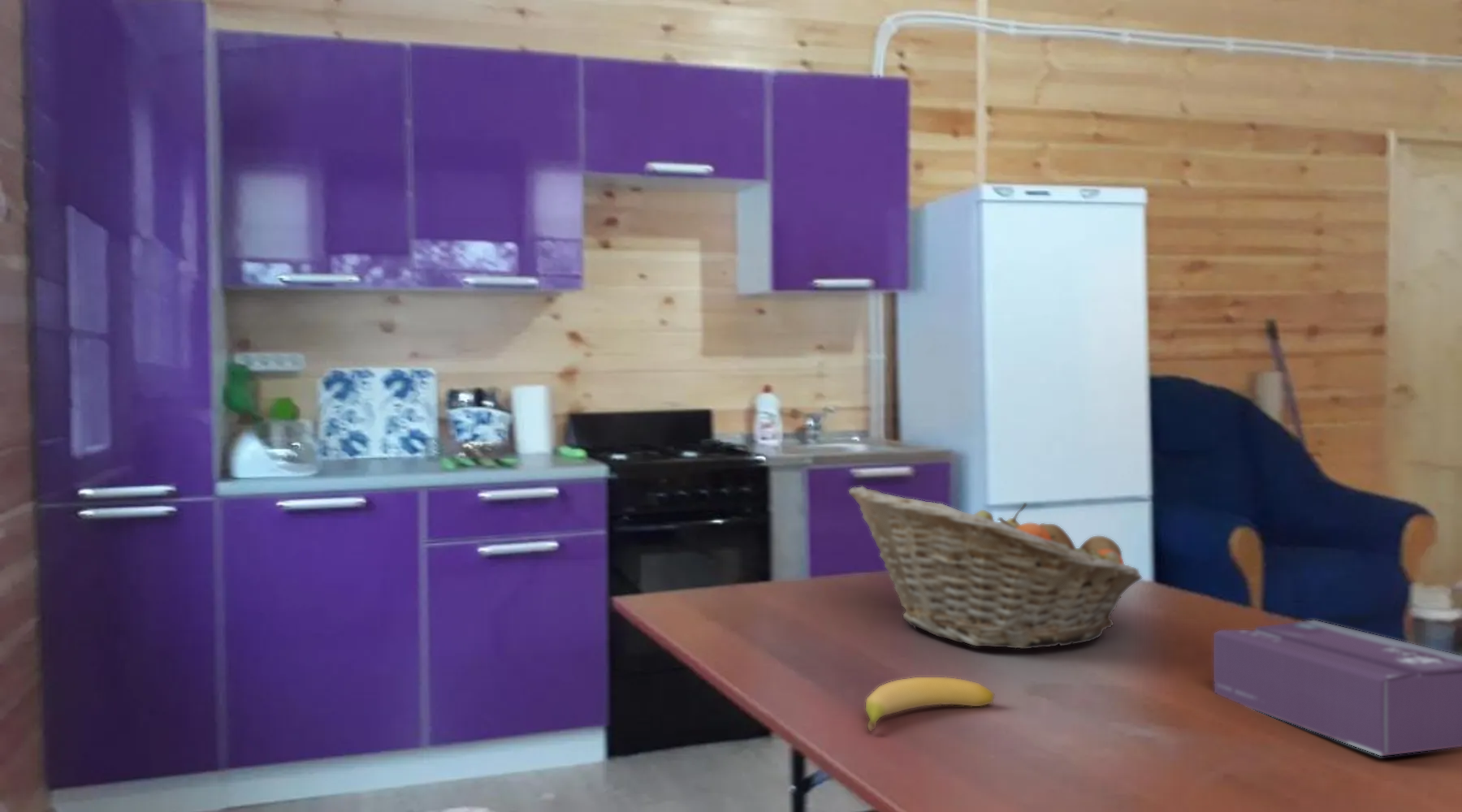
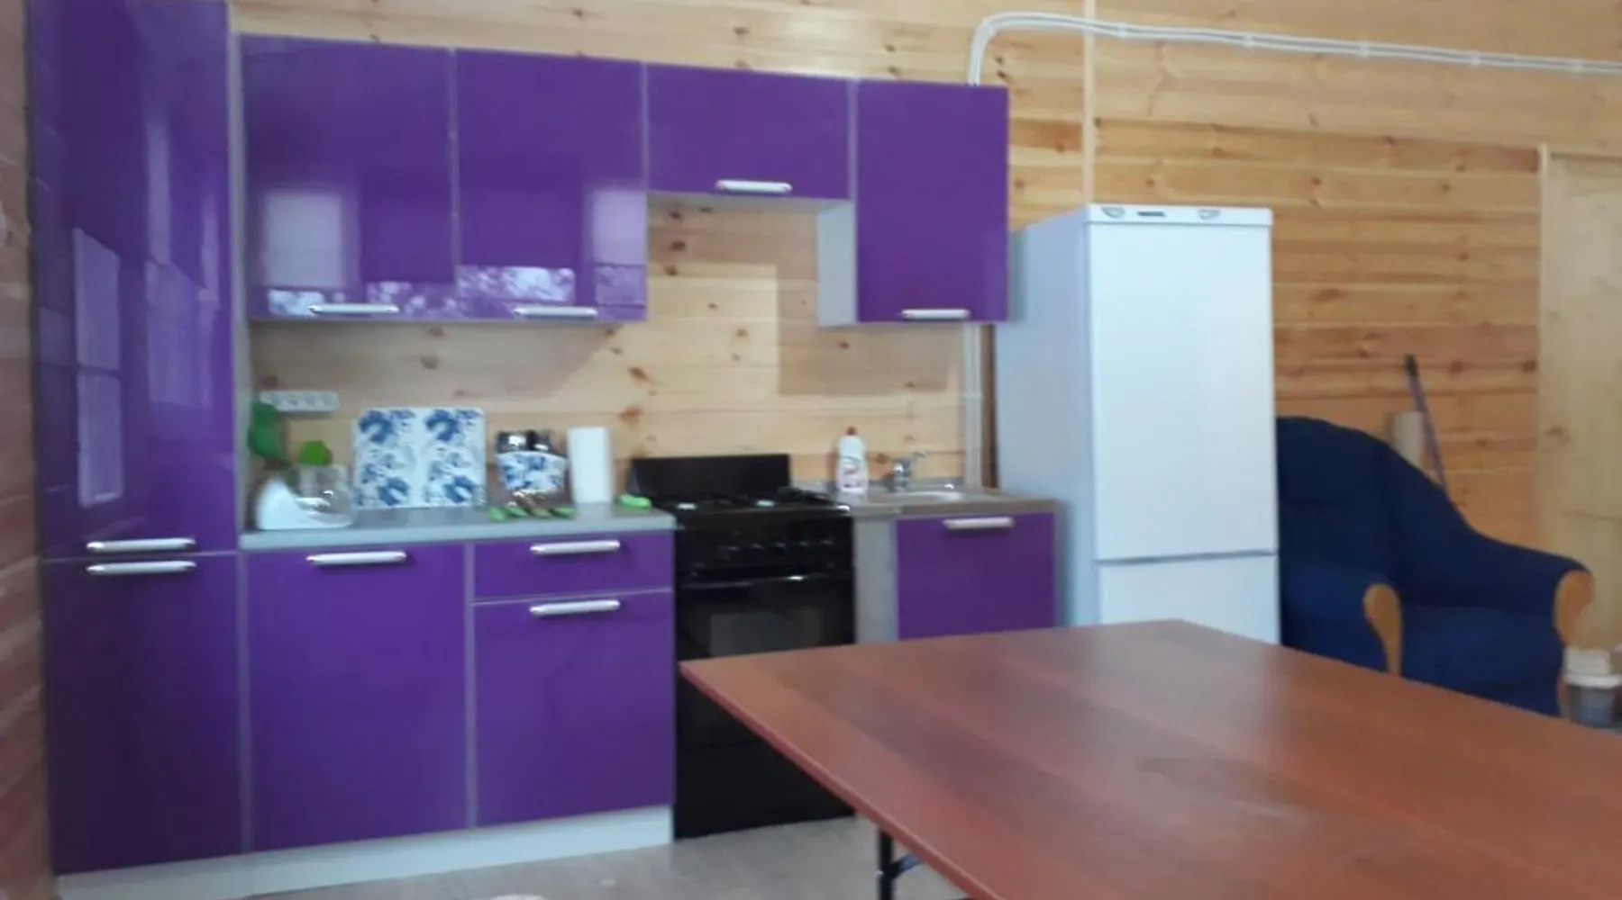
- fruit basket [848,486,1143,650]
- banana [865,676,995,732]
- tissue box [1213,620,1462,757]
